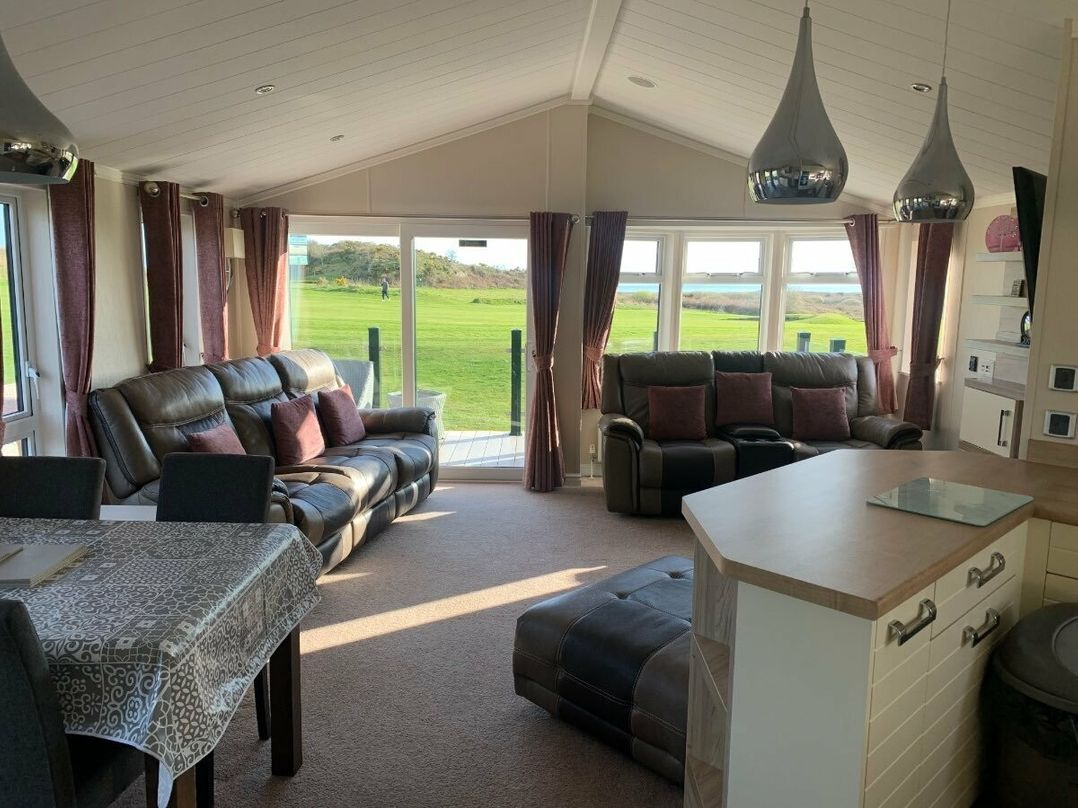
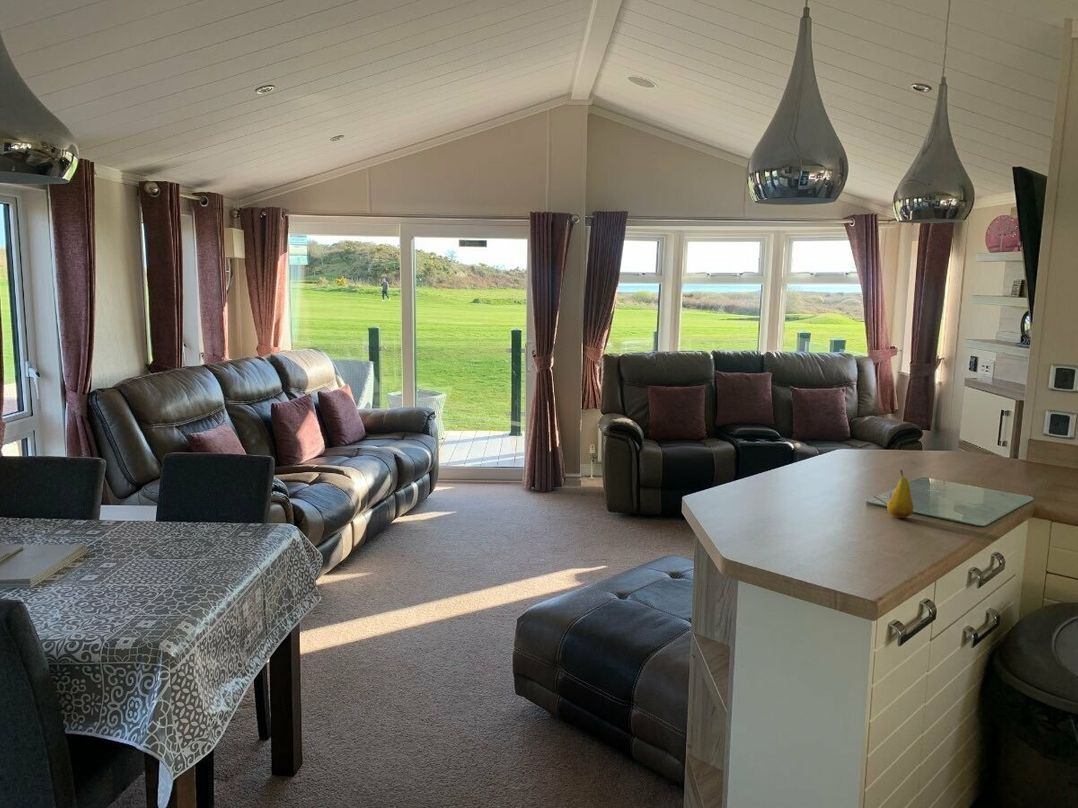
+ fruit [886,469,915,519]
